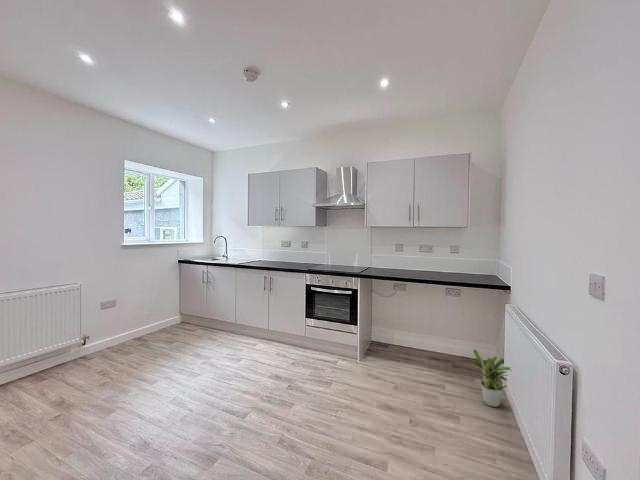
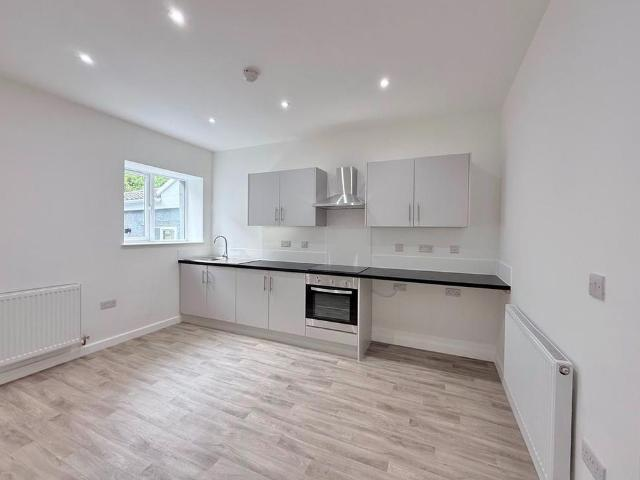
- potted plant [463,349,511,408]
